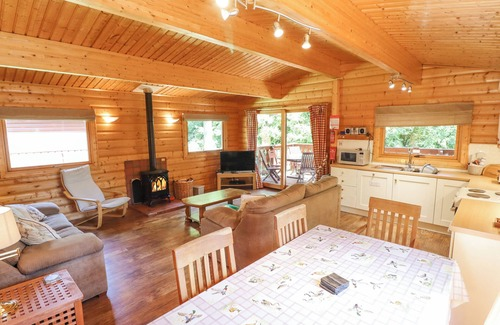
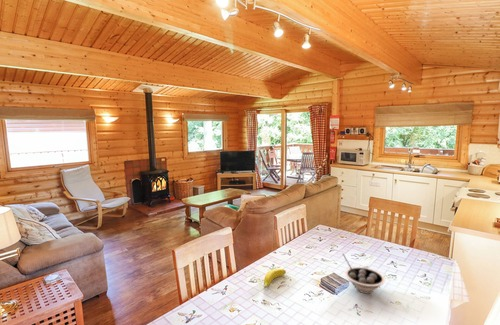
+ banana [263,268,287,289]
+ bowl [342,253,386,295]
